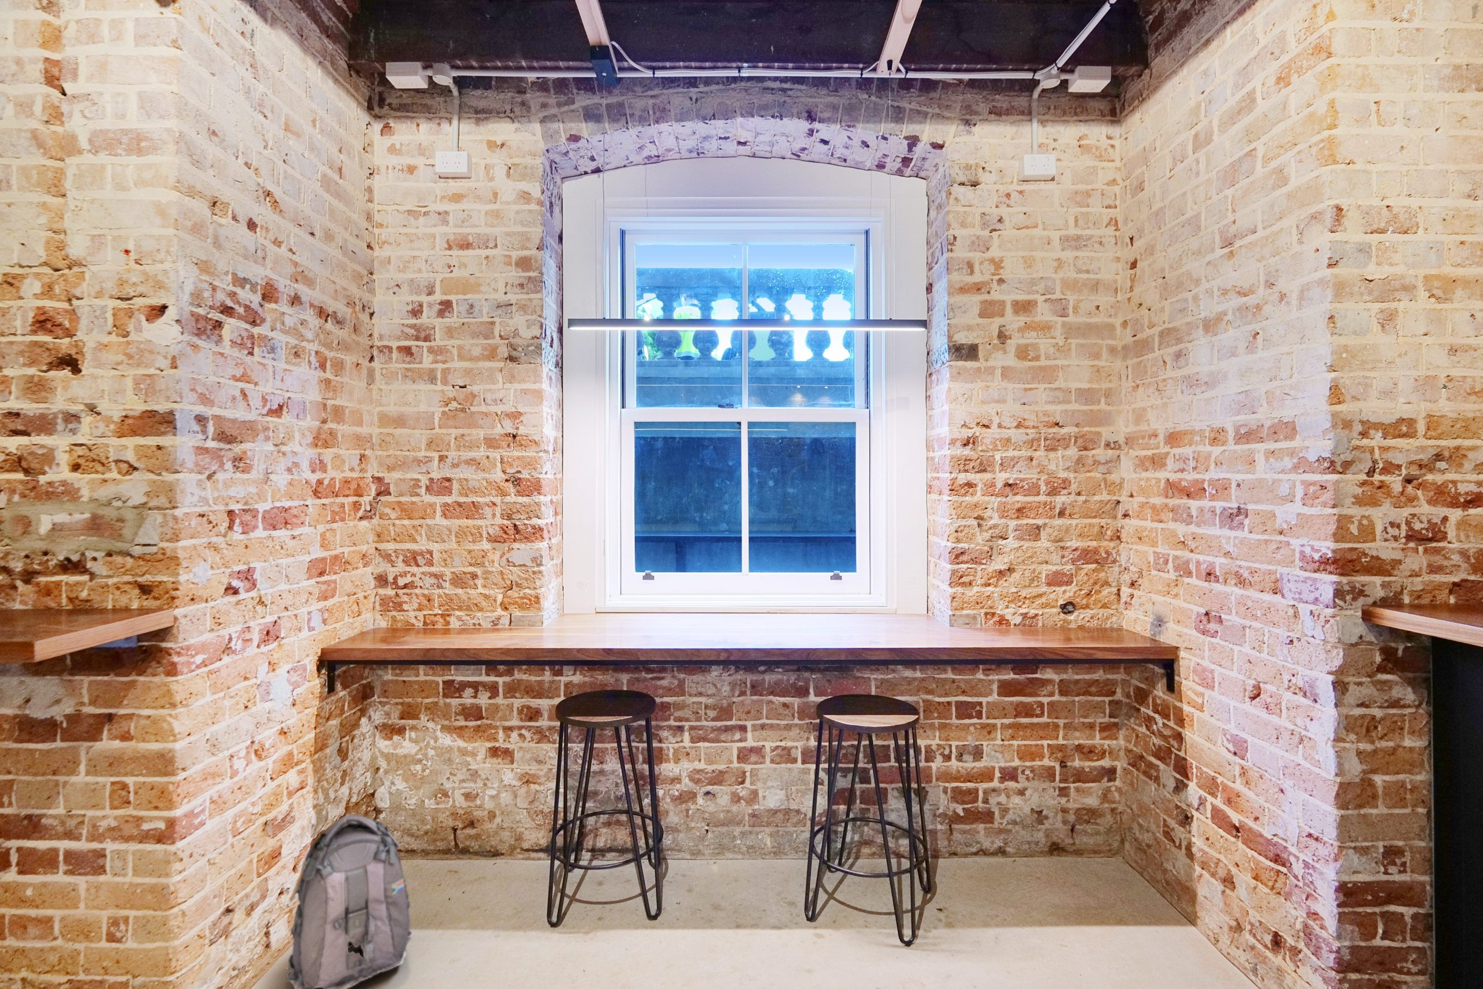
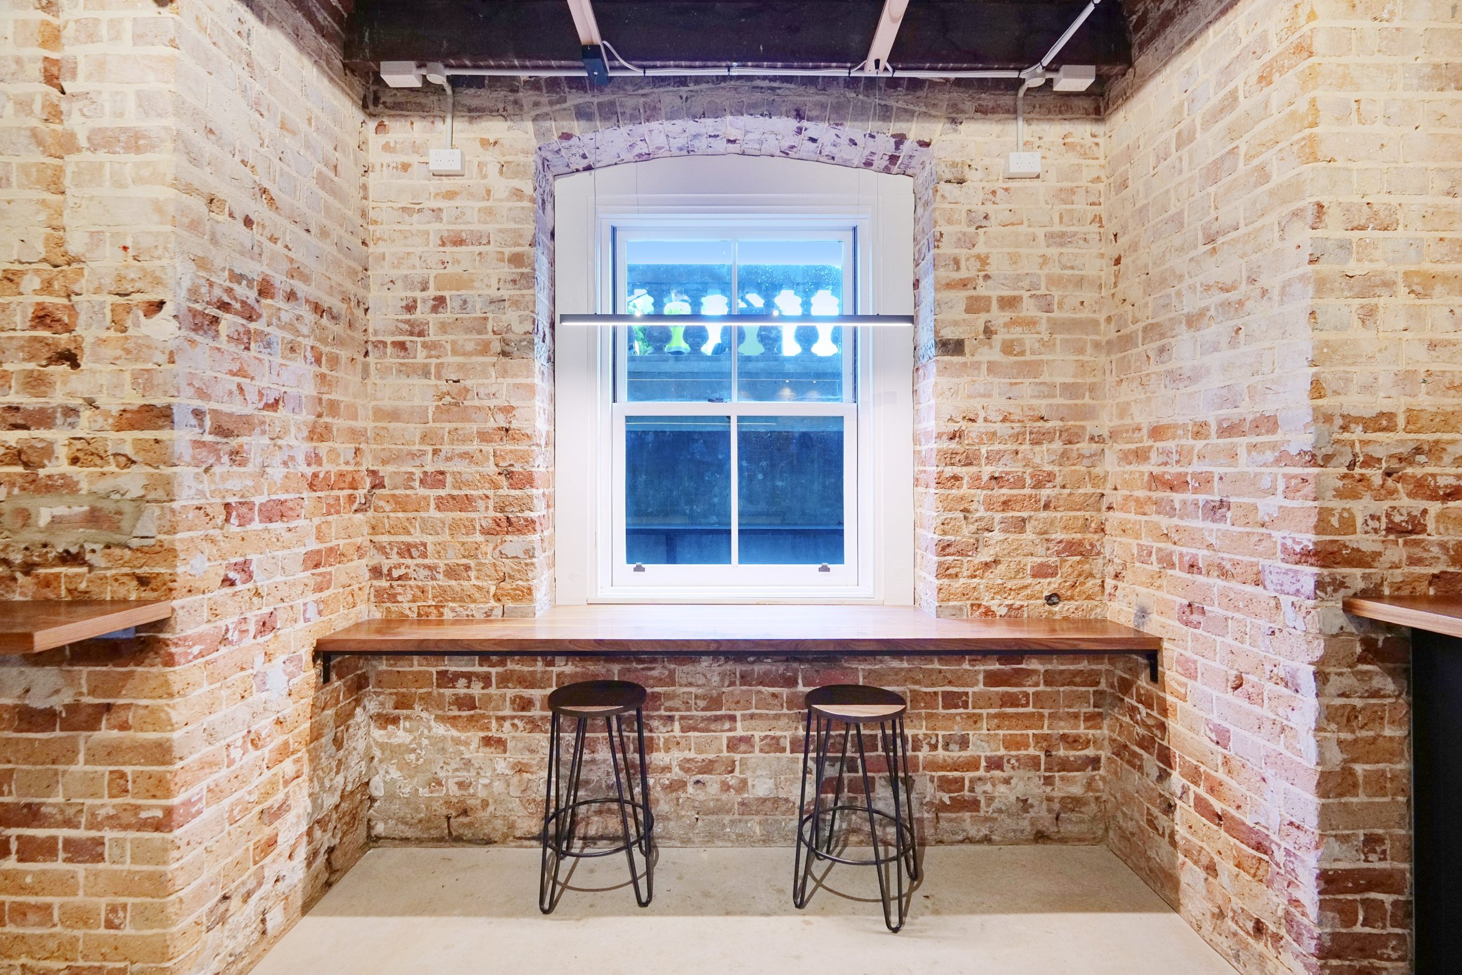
- backpack [285,813,413,989]
